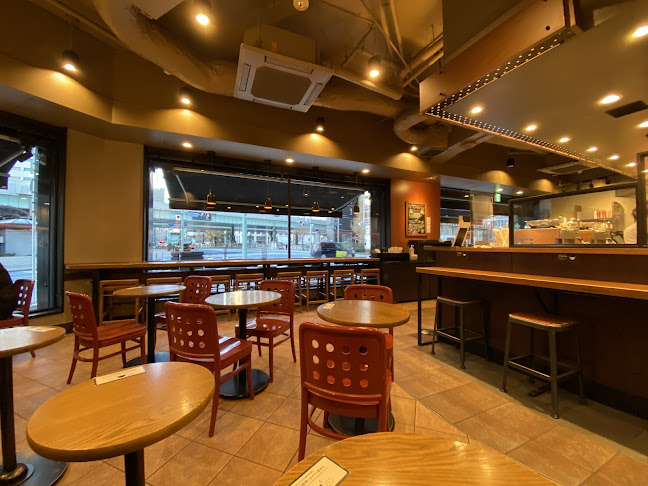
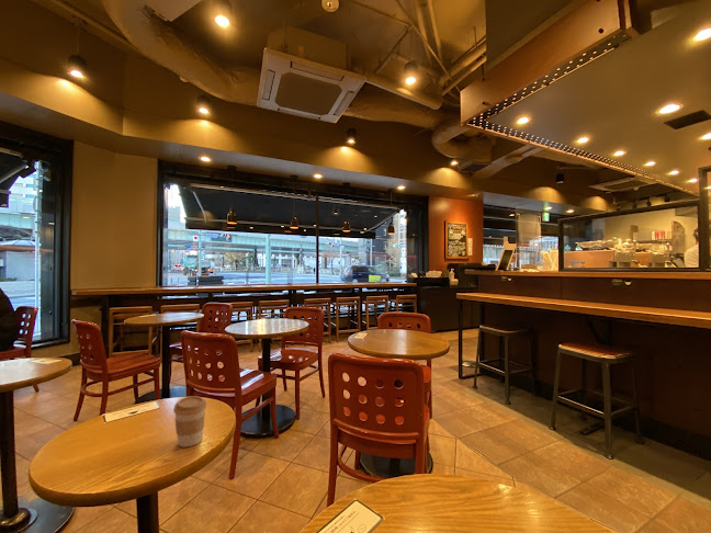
+ coffee cup [172,395,207,447]
